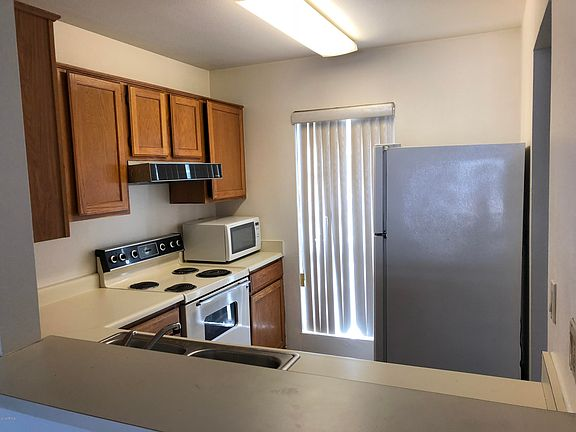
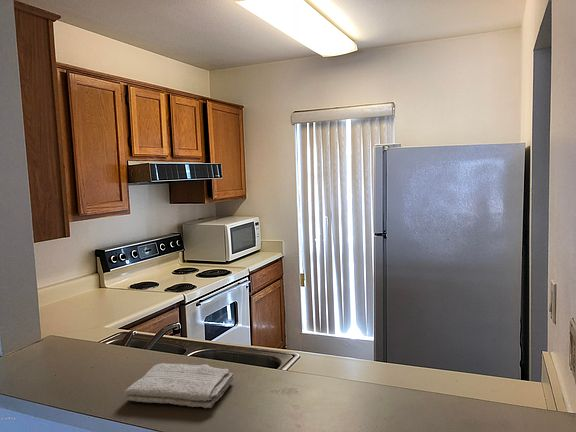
+ washcloth [123,362,235,409]
